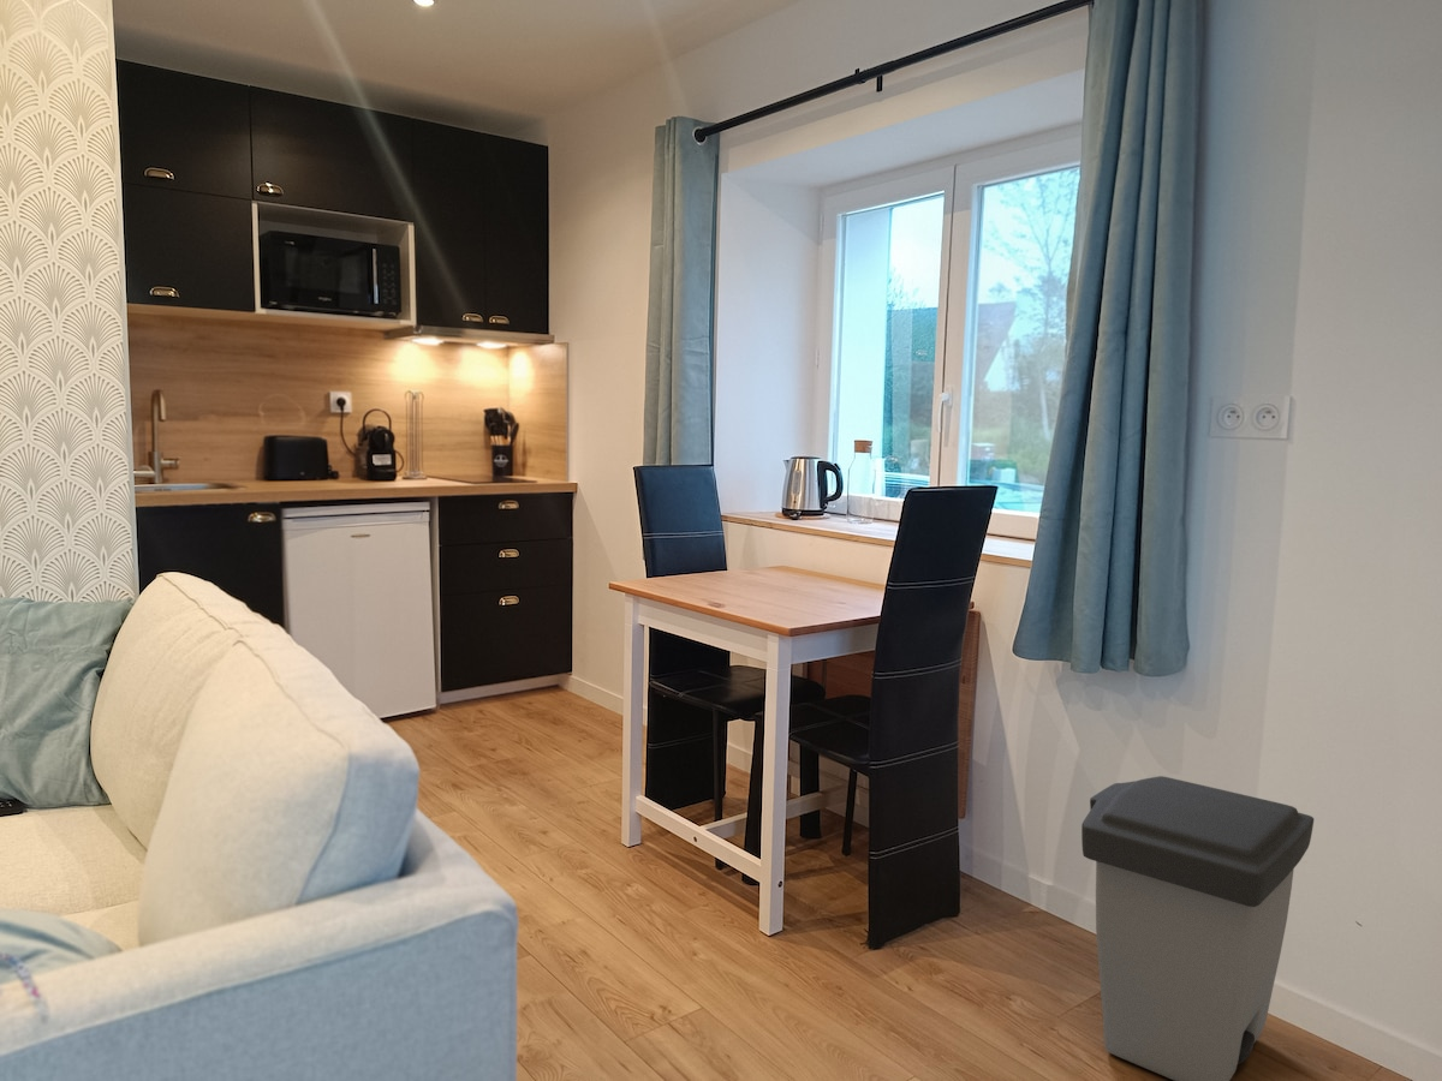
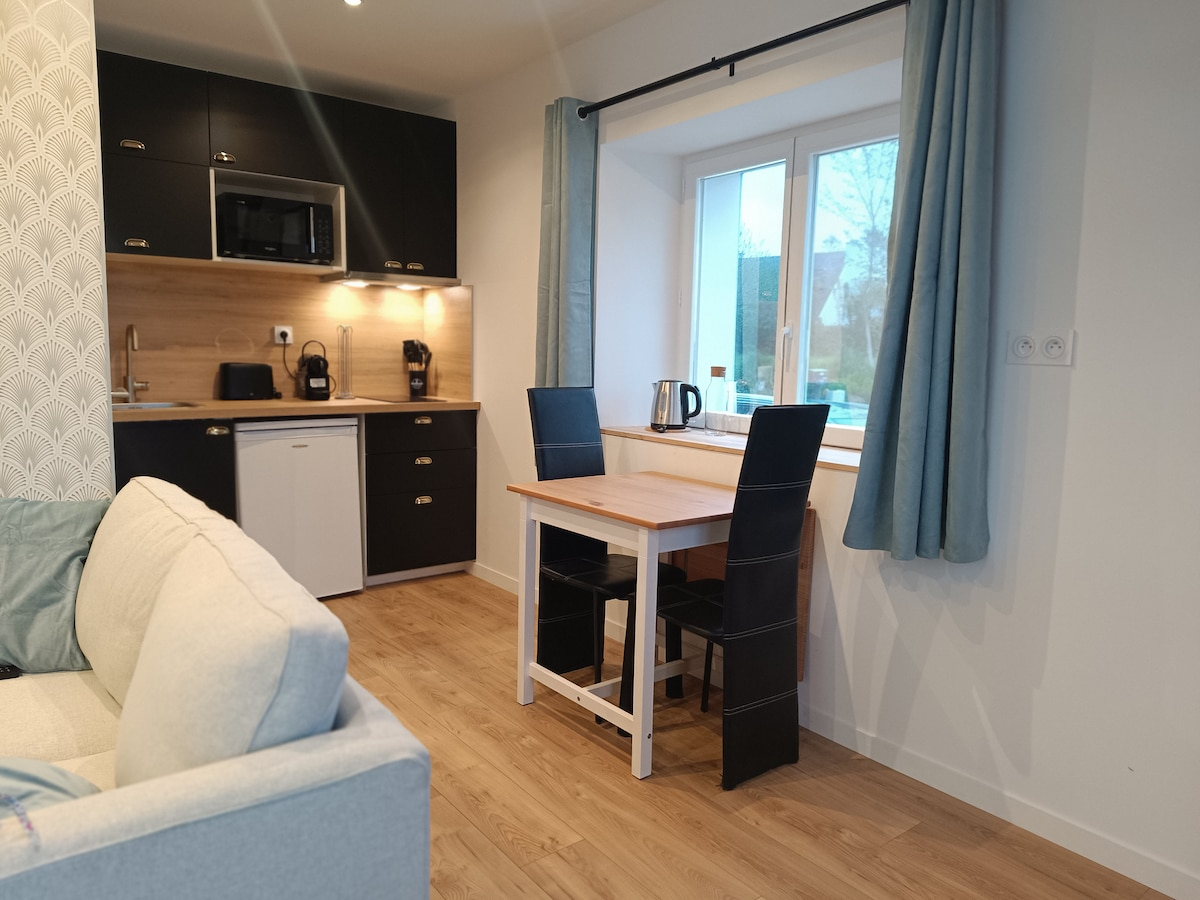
- trash can [1080,775,1315,1081]
